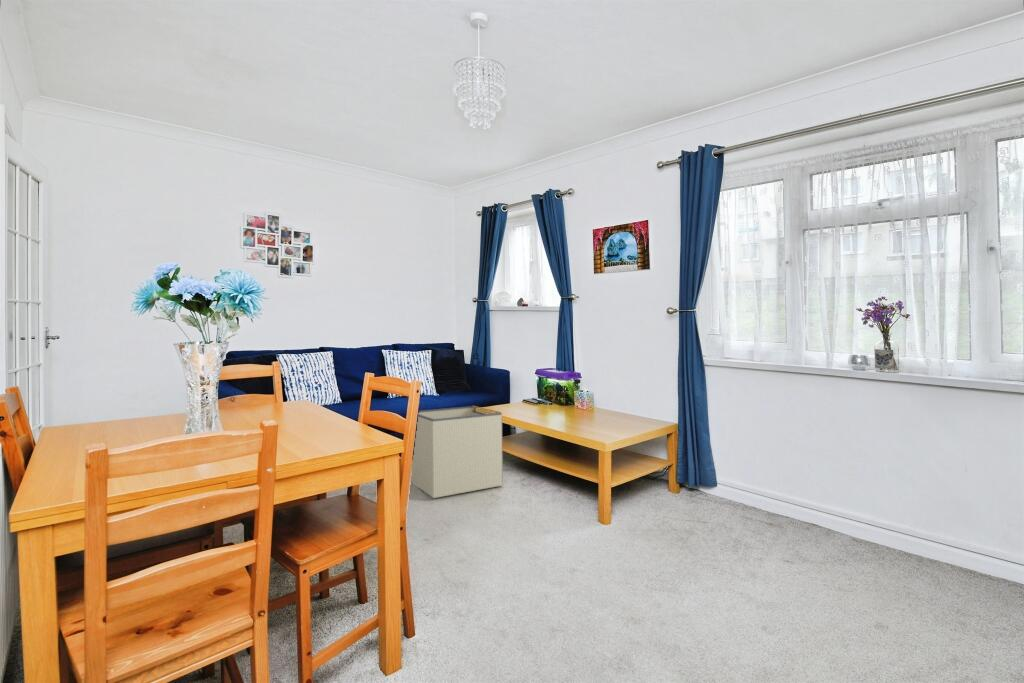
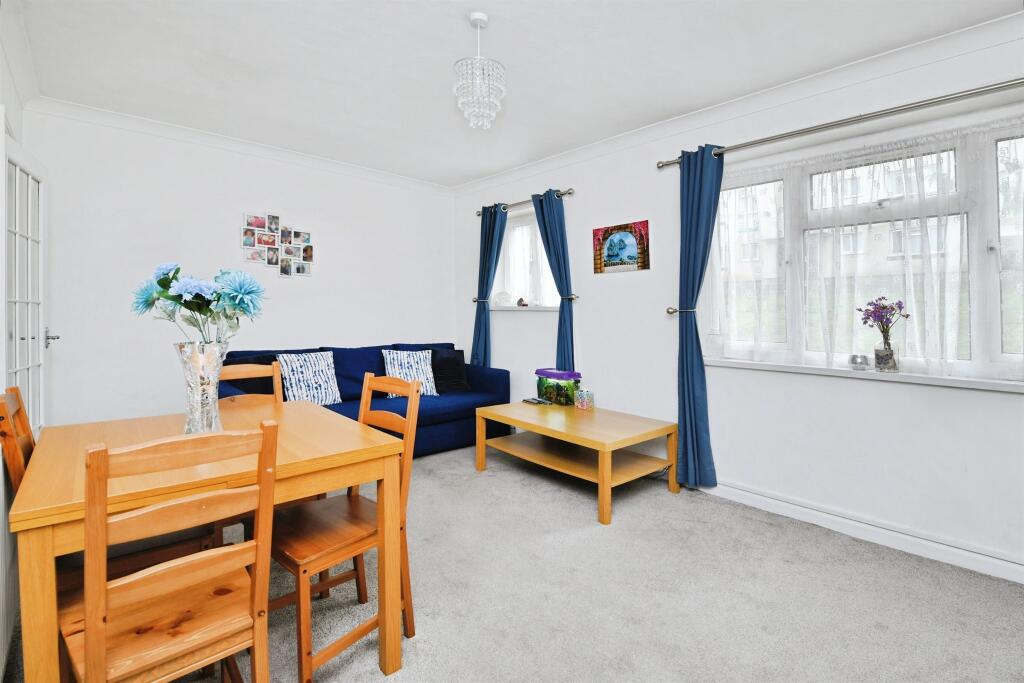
- storage bin [410,405,504,499]
